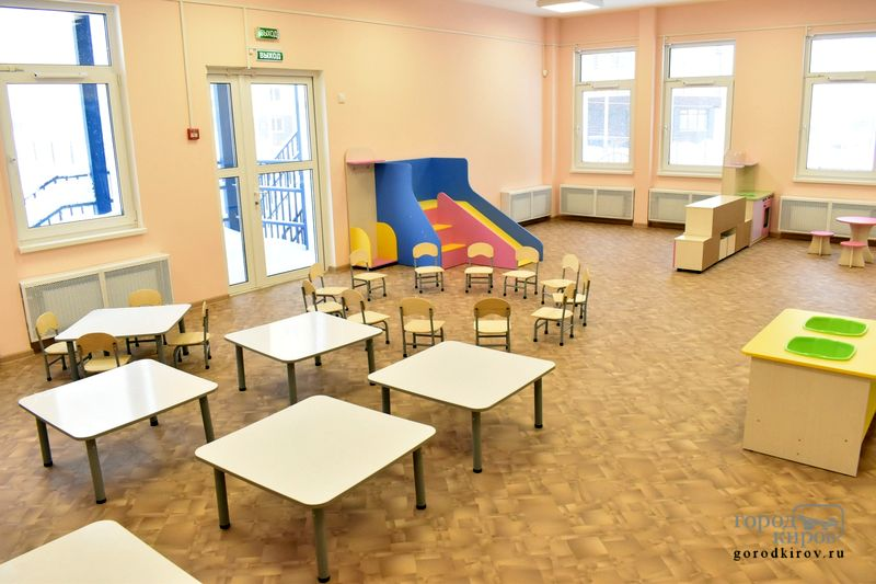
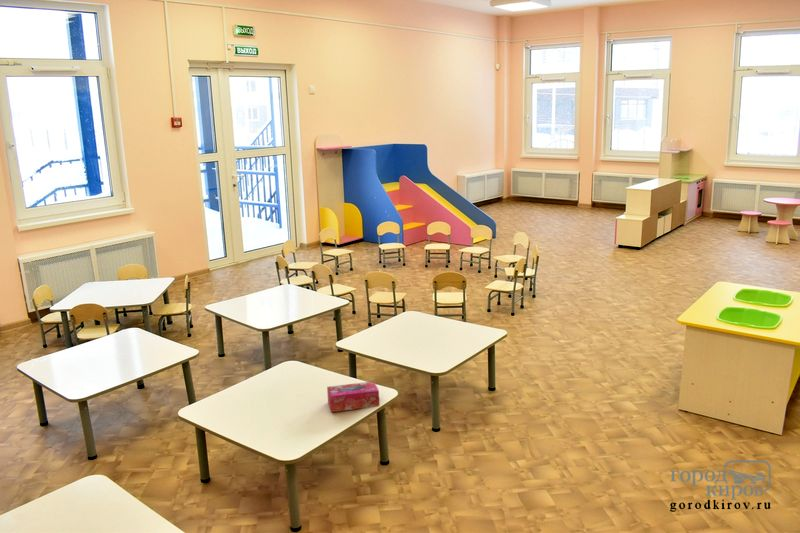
+ tissue box [326,380,380,413]
